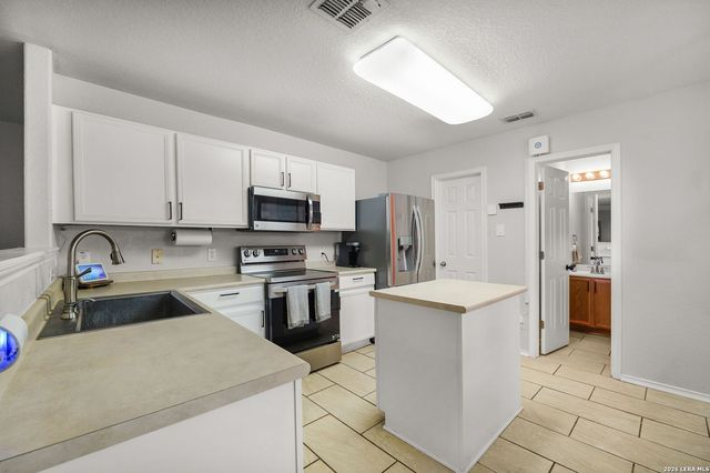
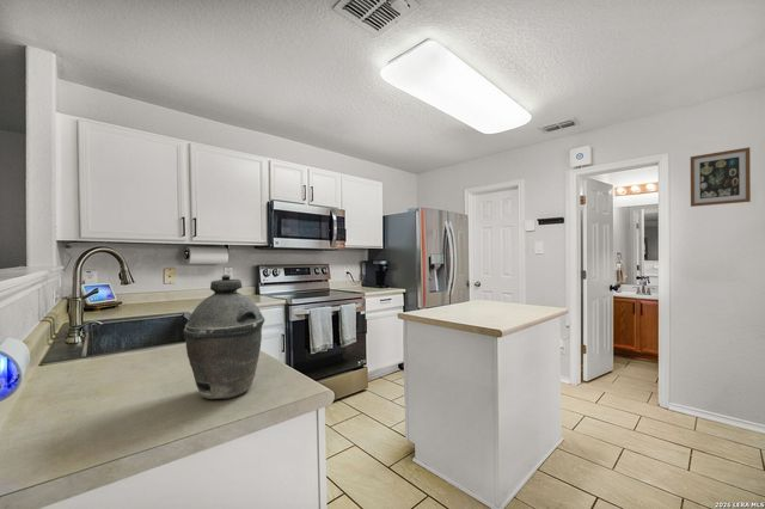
+ kettle [182,274,265,400]
+ wall art [690,146,752,208]
